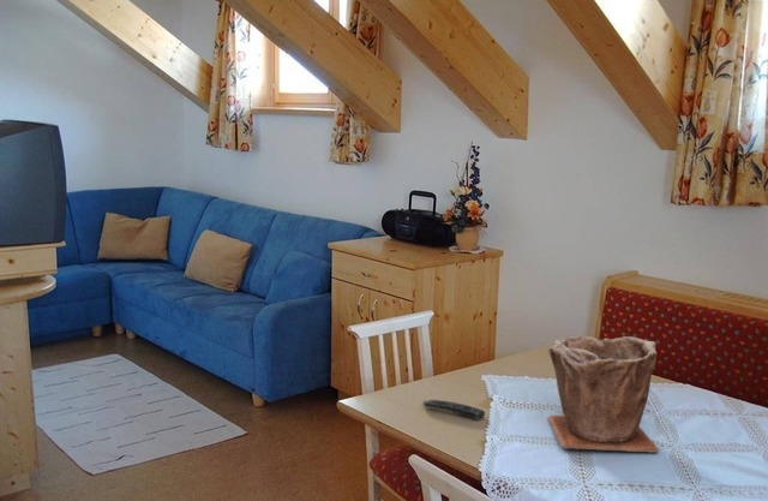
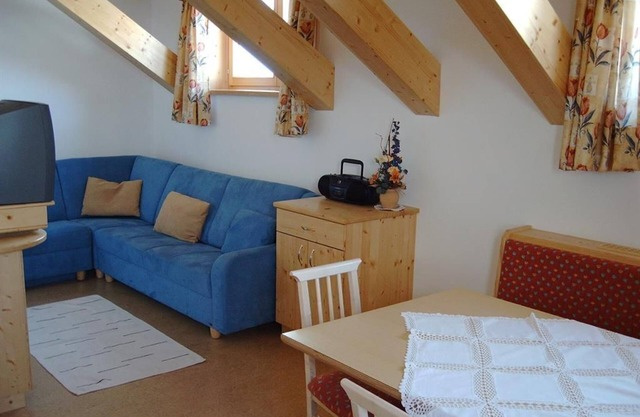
- remote control [421,399,486,422]
- plant pot [546,335,660,454]
